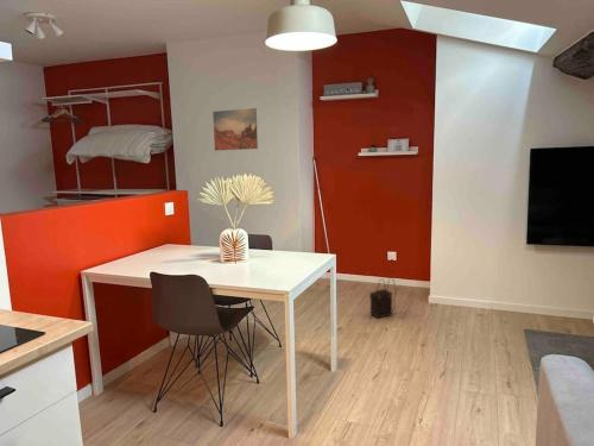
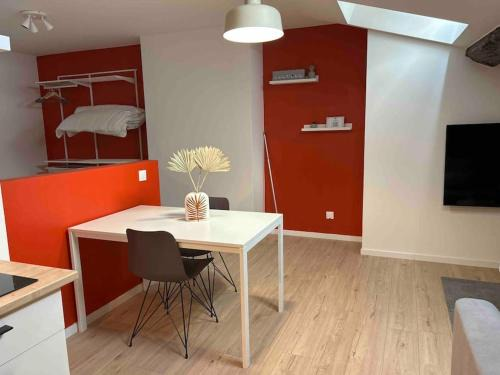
- satchel [368,276,397,320]
- wall art [211,107,259,151]
